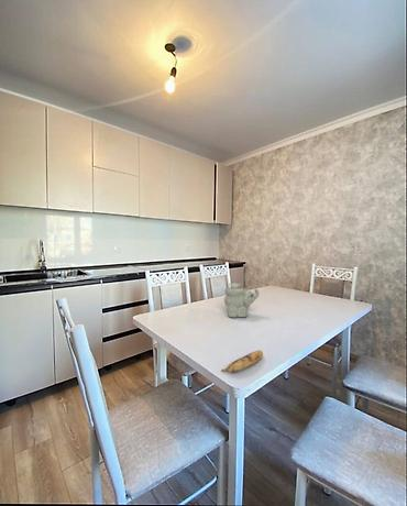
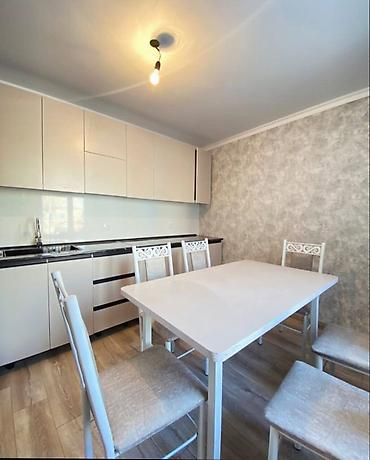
- banana [220,350,264,373]
- teapot [223,282,260,318]
